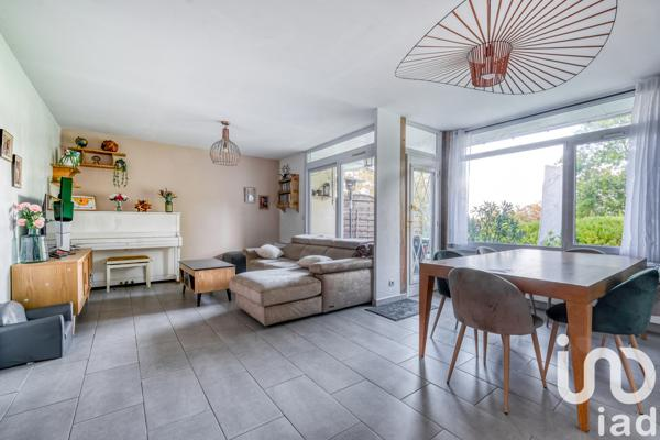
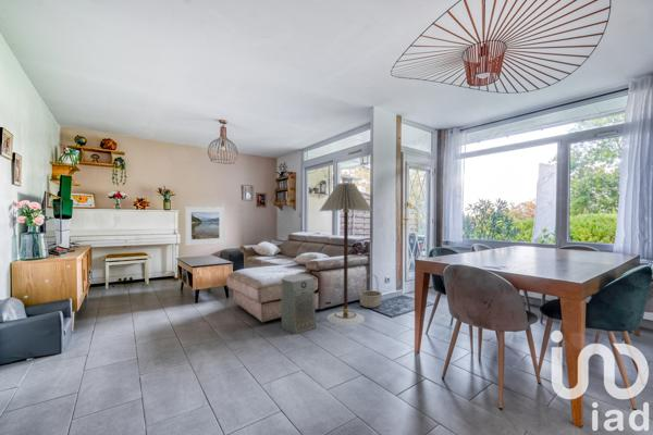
+ fan [280,274,317,335]
+ basket [358,273,383,309]
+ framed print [184,206,225,247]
+ floor lamp [319,182,373,326]
